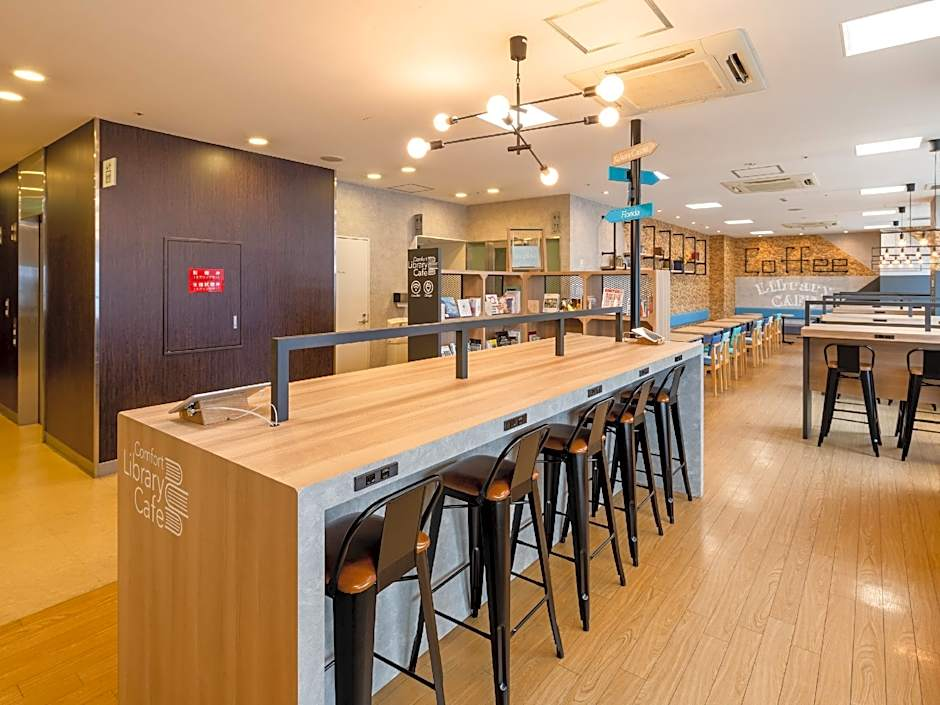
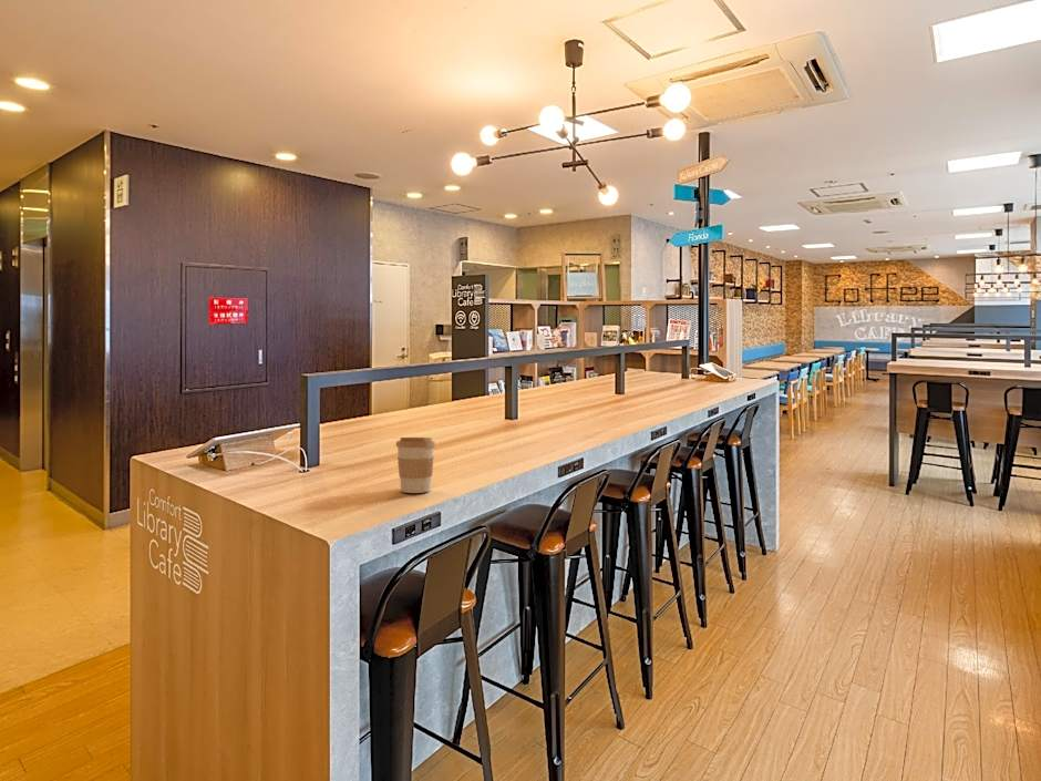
+ coffee cup [395,436,436,494]
